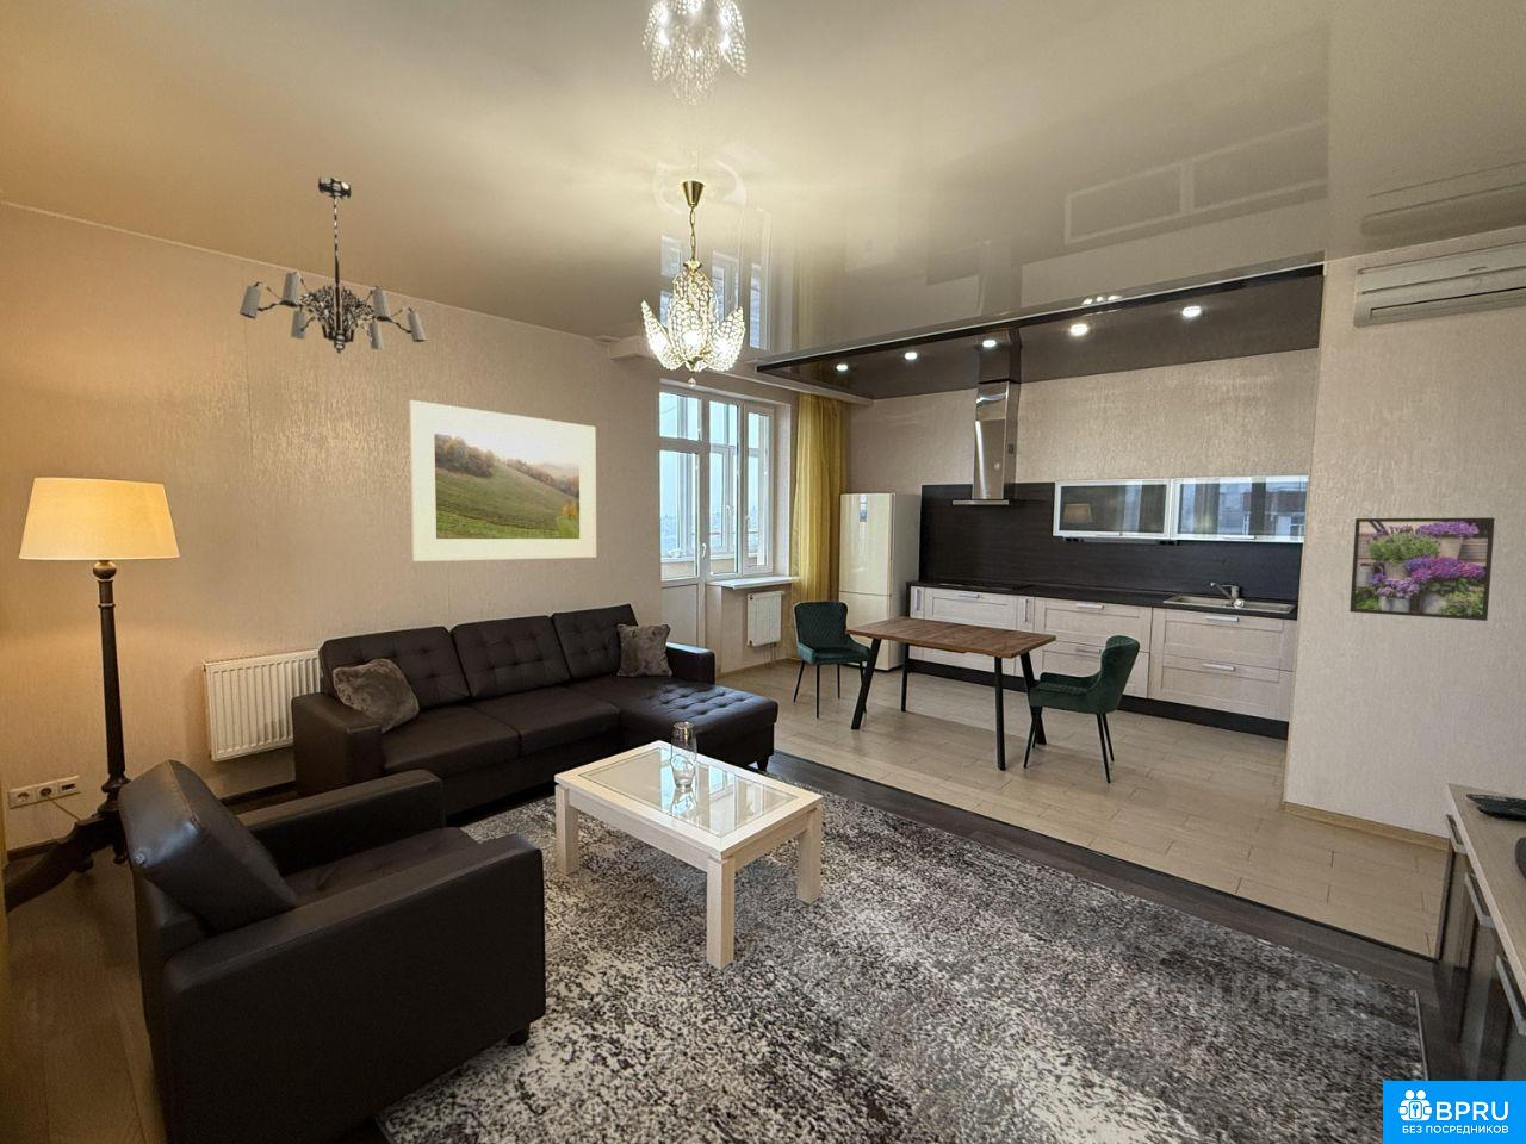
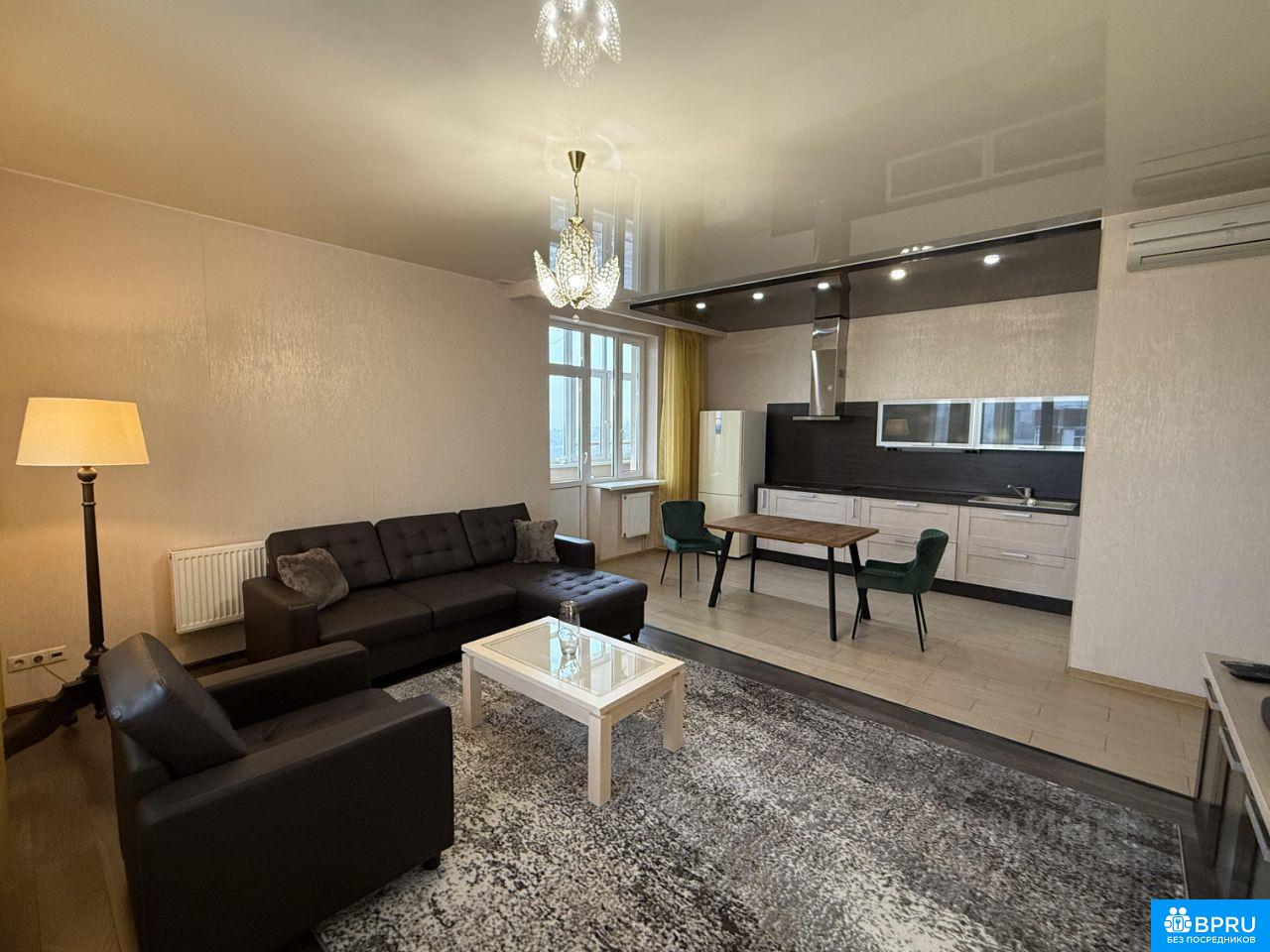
- chandelier [238,177,427,356]
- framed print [1348,516,1496,622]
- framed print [407,399,597,562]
